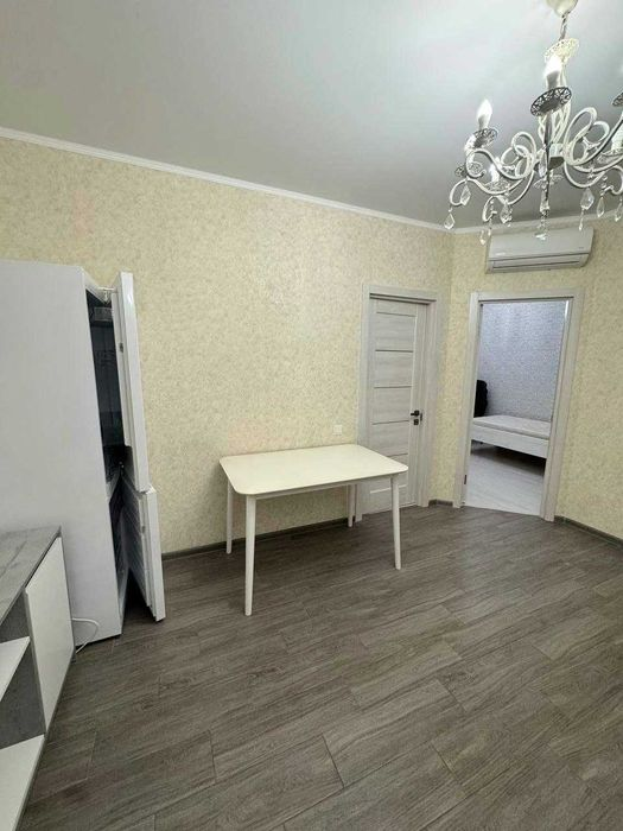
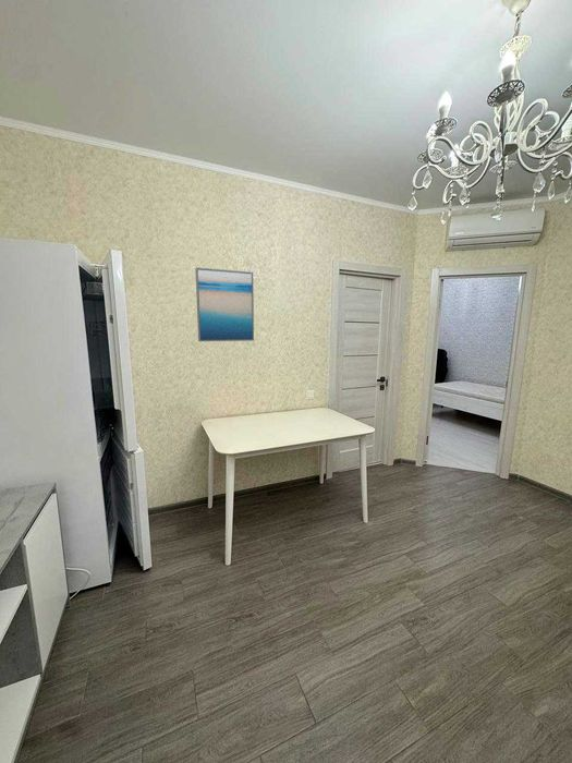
+ wall art [194,267,255,342]
